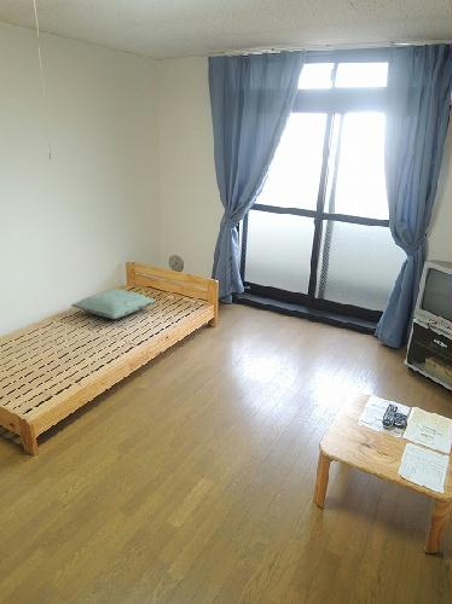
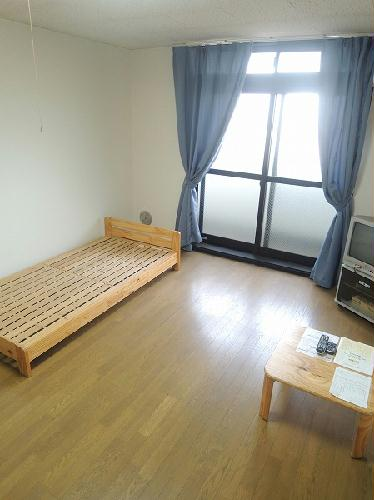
- pillow [70,288,157,320]
